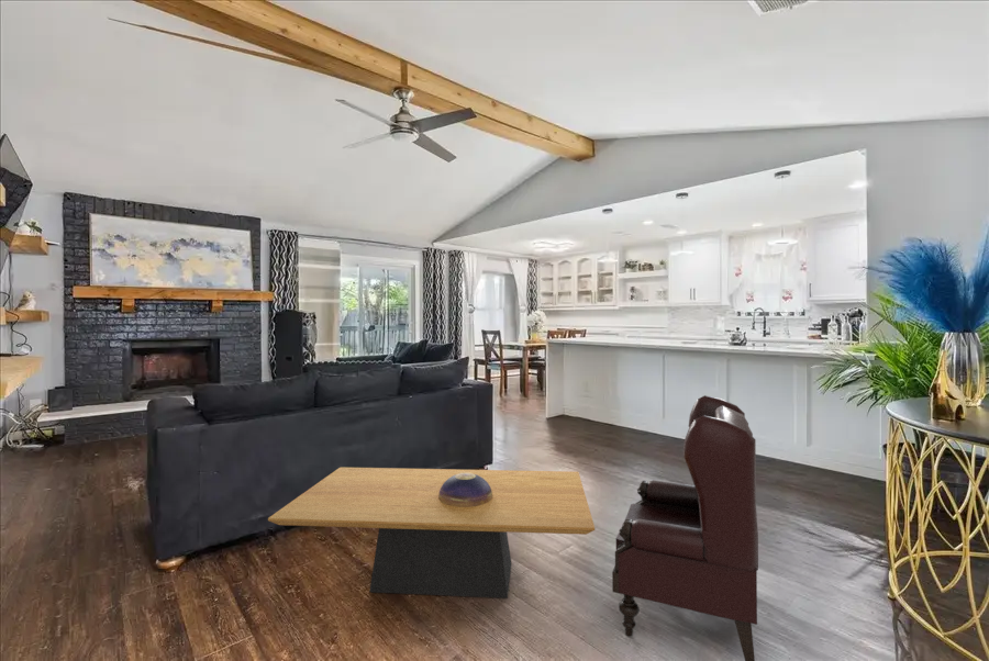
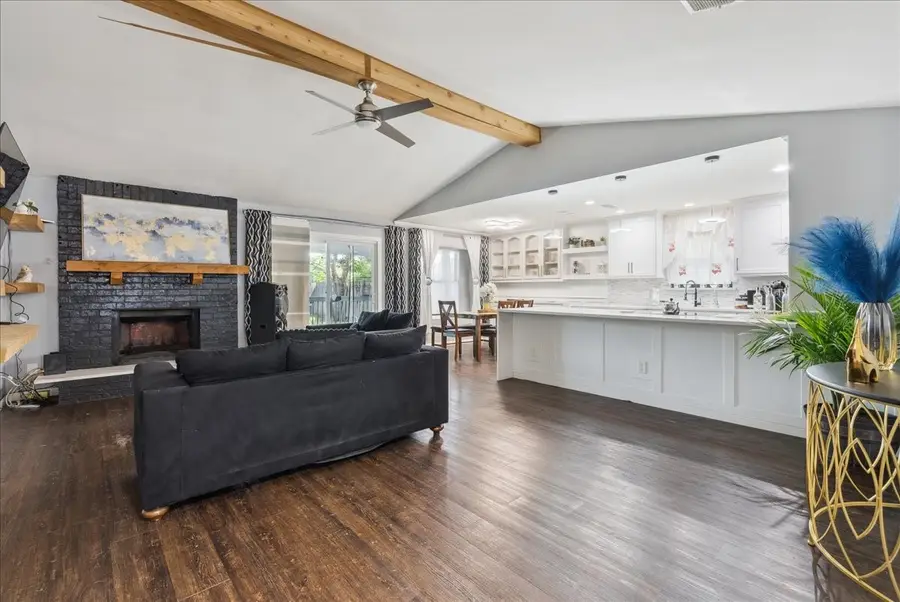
- armchair [611,394,759,661]
- coffee table [267,467,596,600]
- decorative bowl [438,473,492,507]
